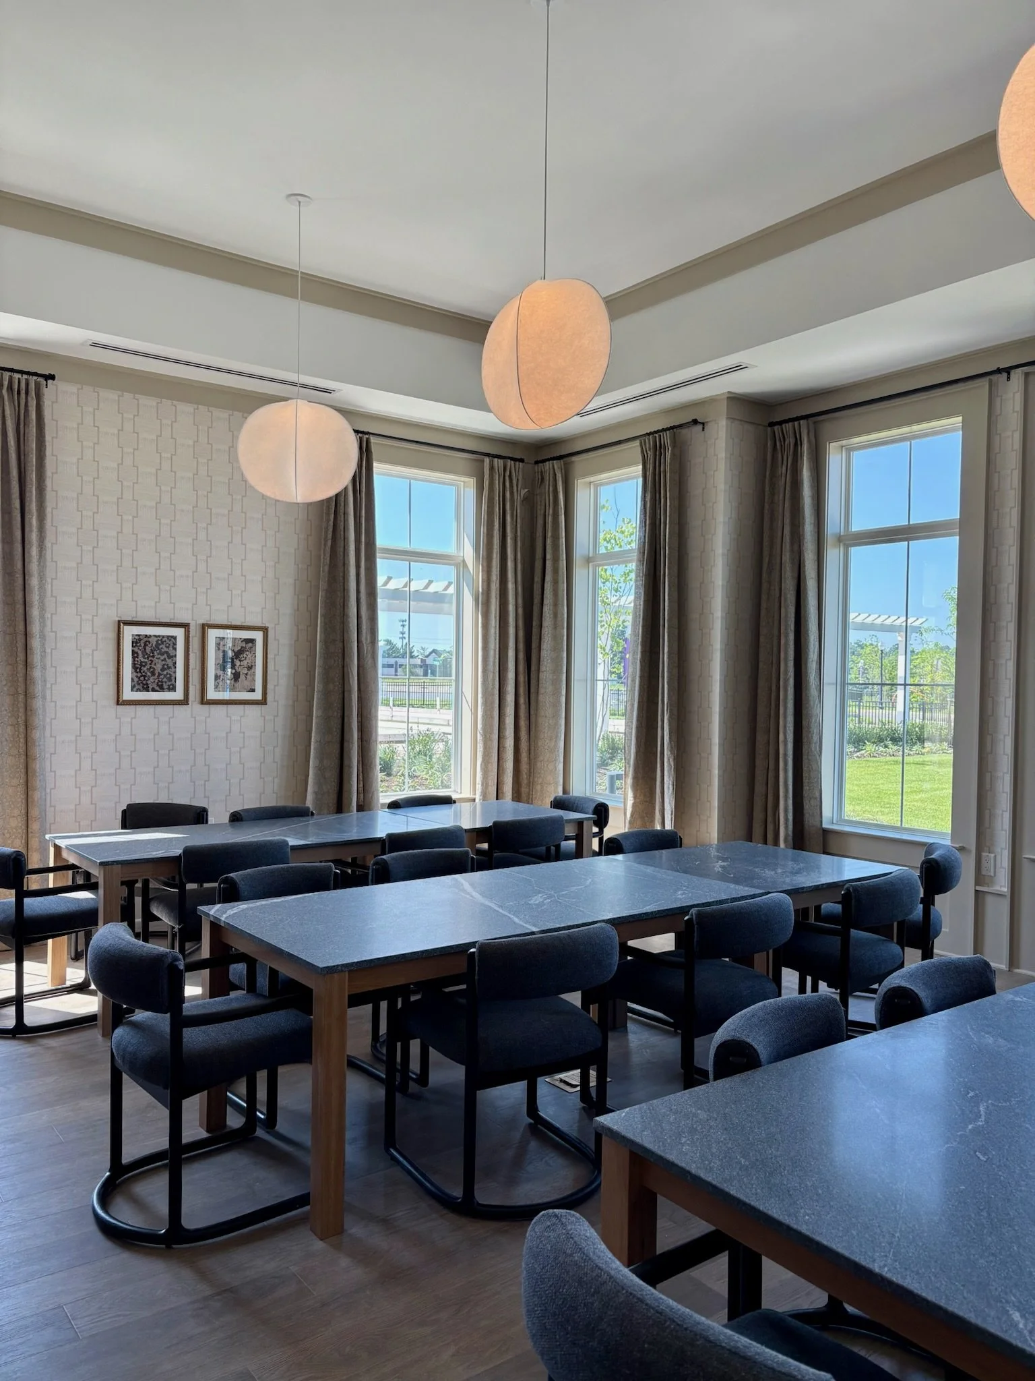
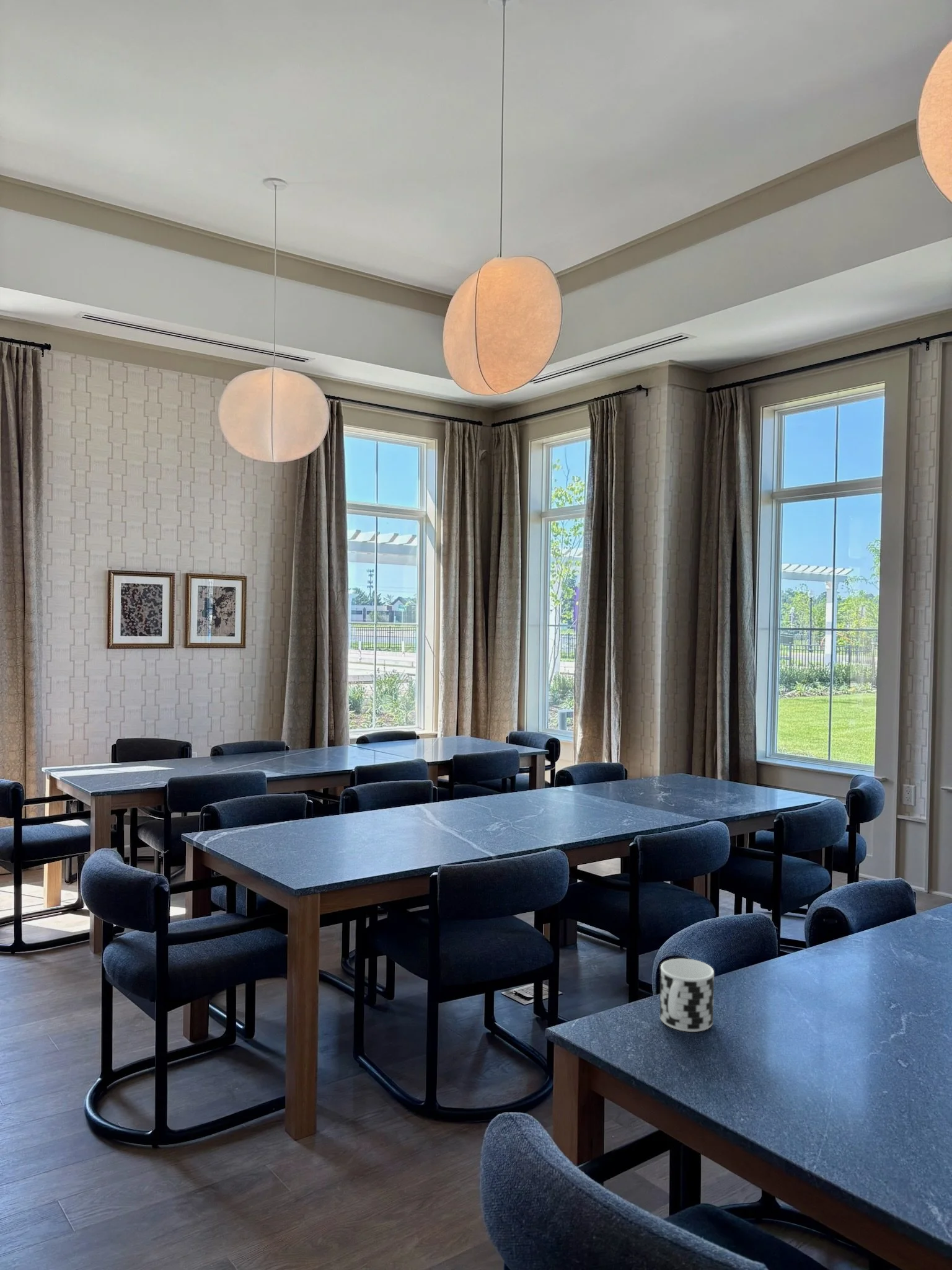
+ cup [659,958,715,1032]
